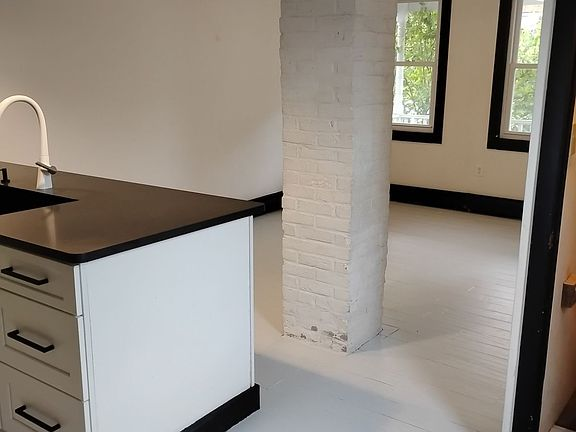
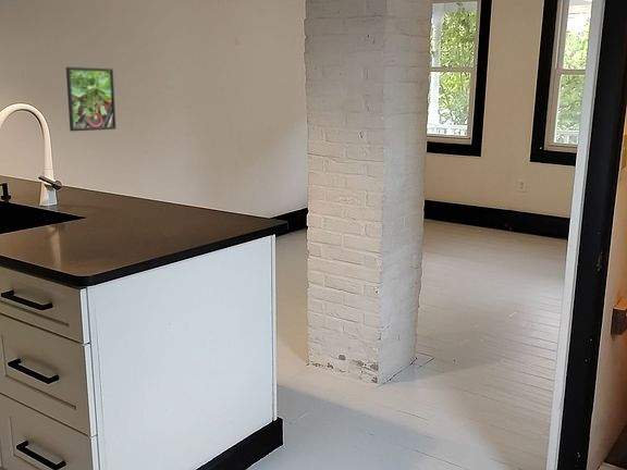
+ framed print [65,66,116,133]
